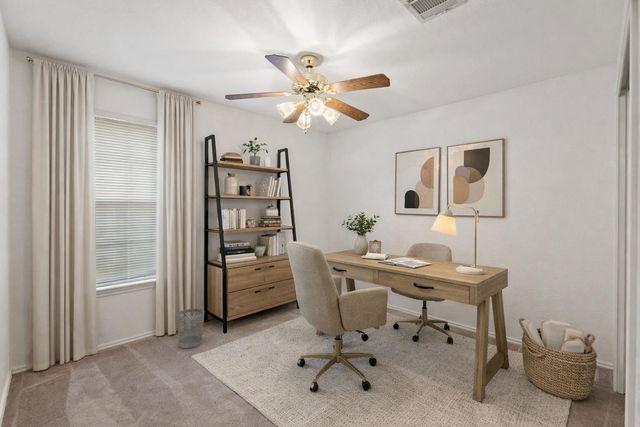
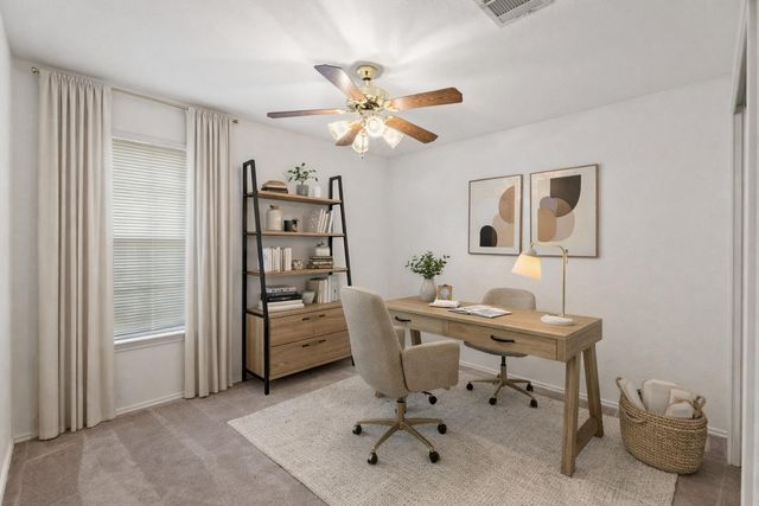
- wastebasket [176,308,205,349]
